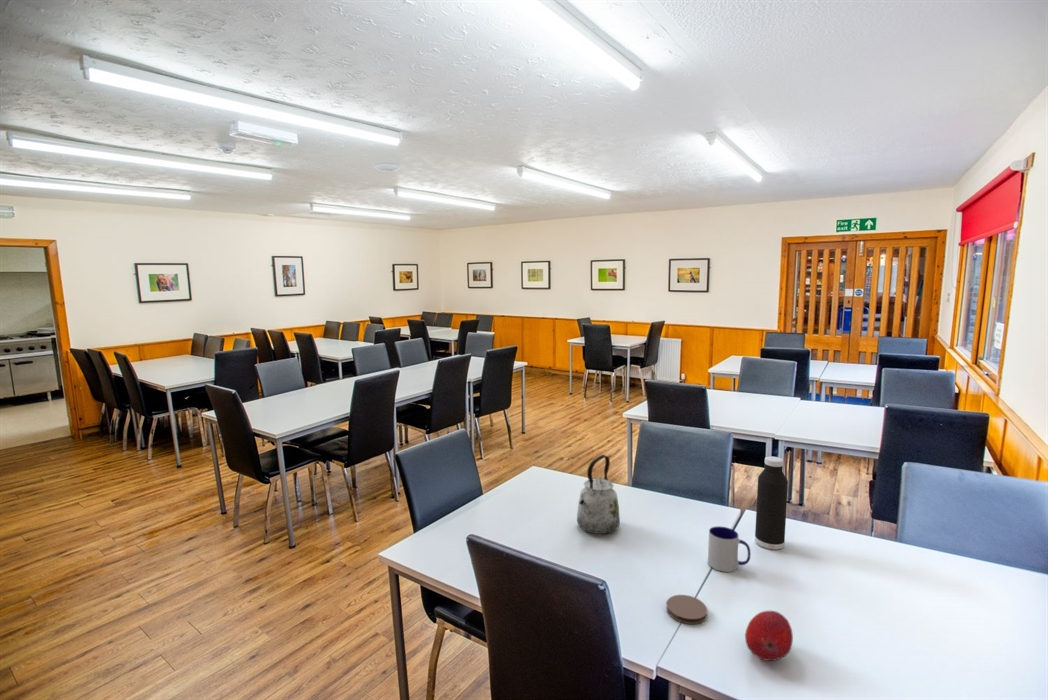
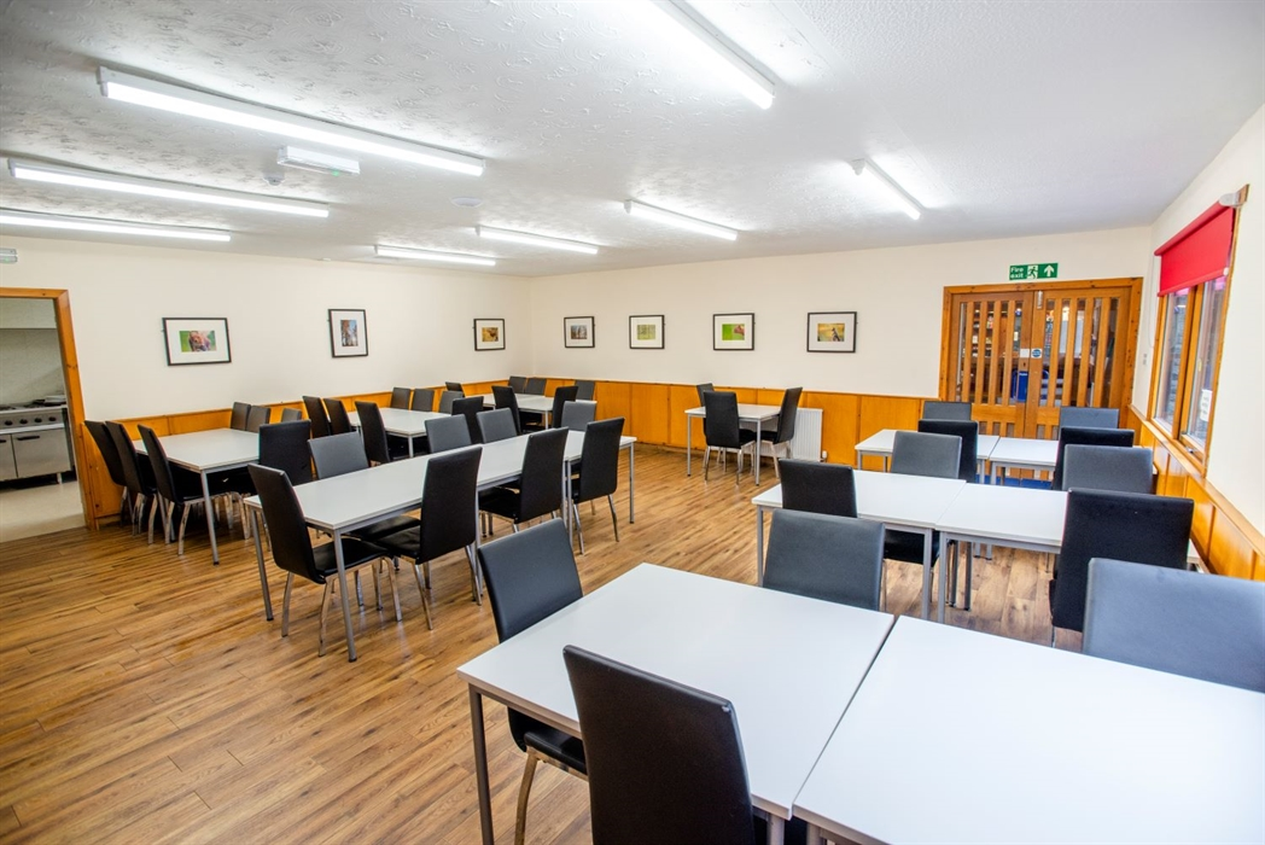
- kettle [576,454,621,535]
- coaster [665,594,708,625]
- fruit [744,610,794,662]
- mug [707,525,752,573]
- water bottle [754,455,789,550]
